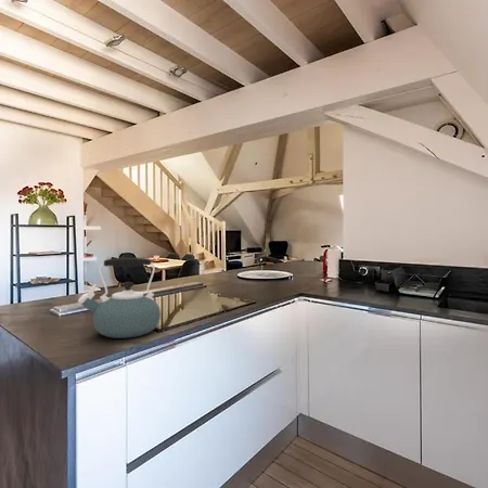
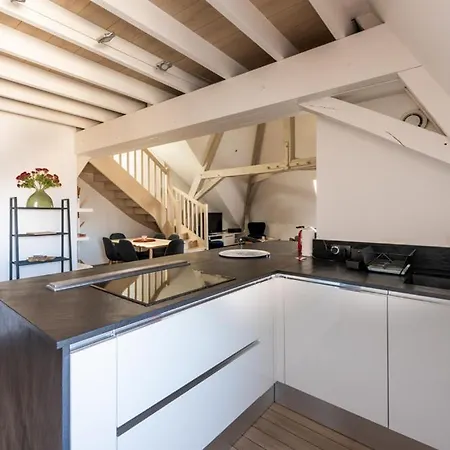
- kettle [77,257,162,339]
